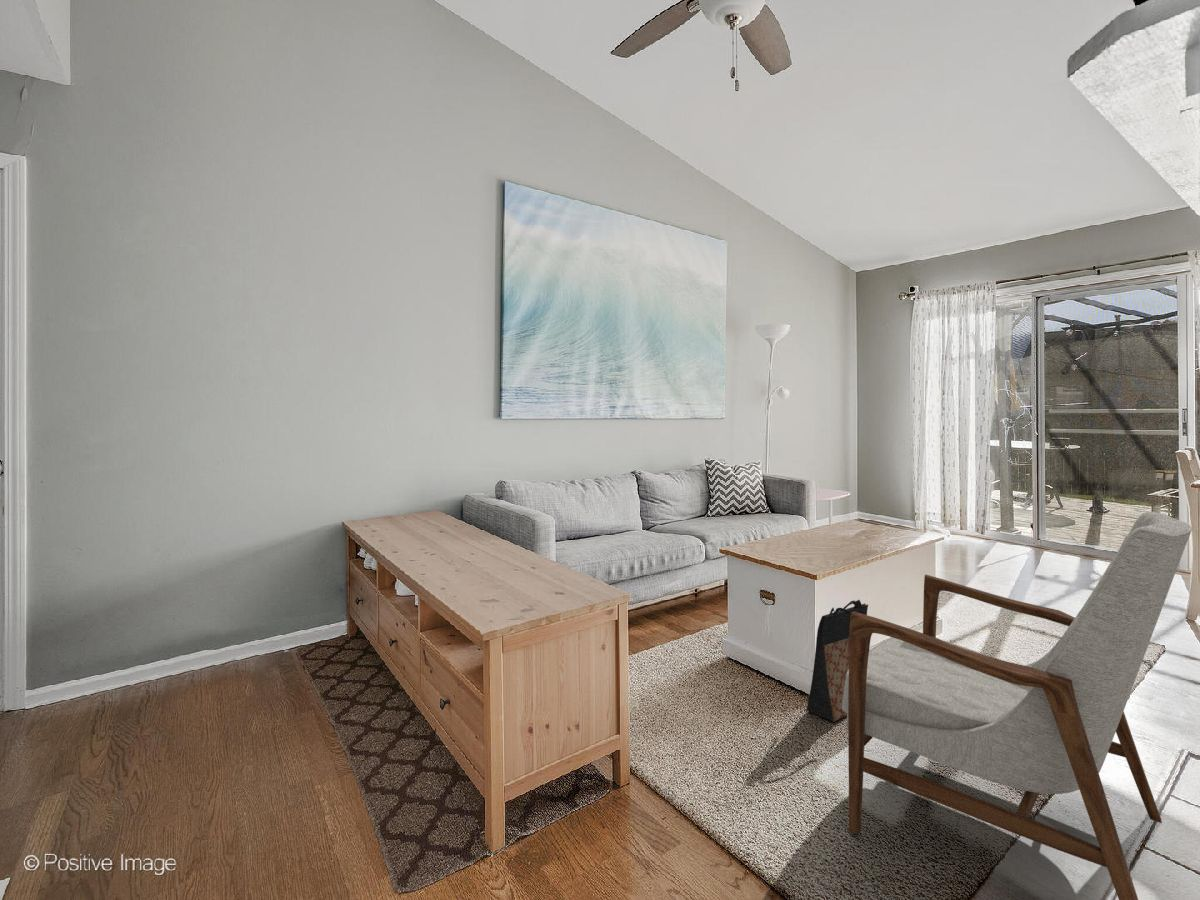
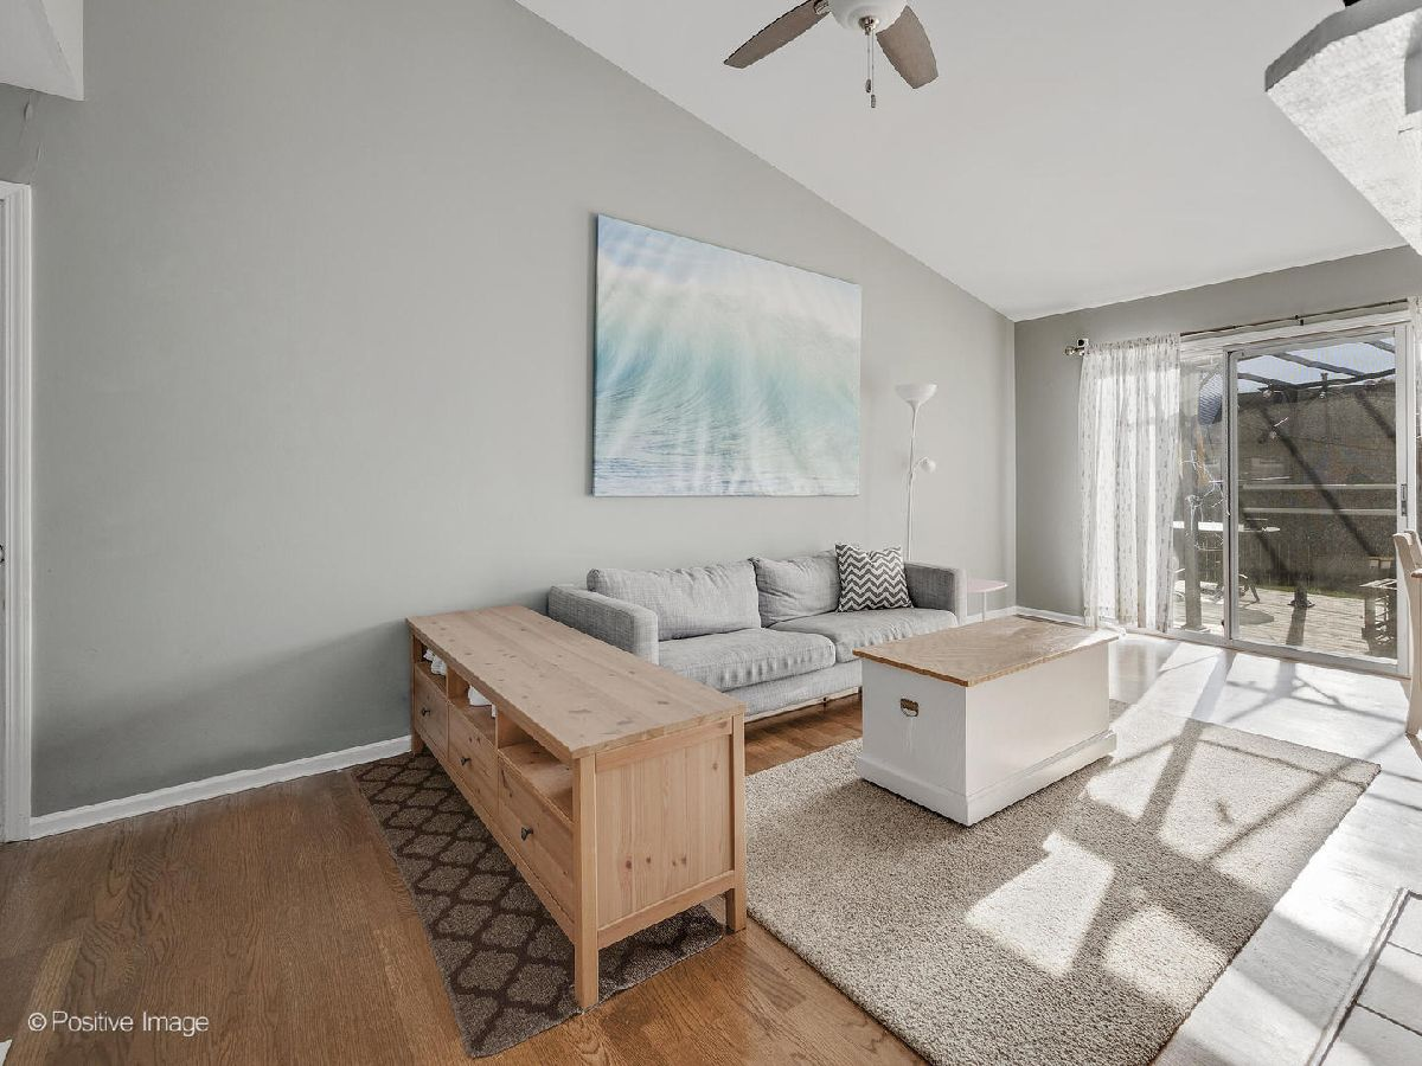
- bag [806,599,869,723]
- armchair [842,511,1193,900]
